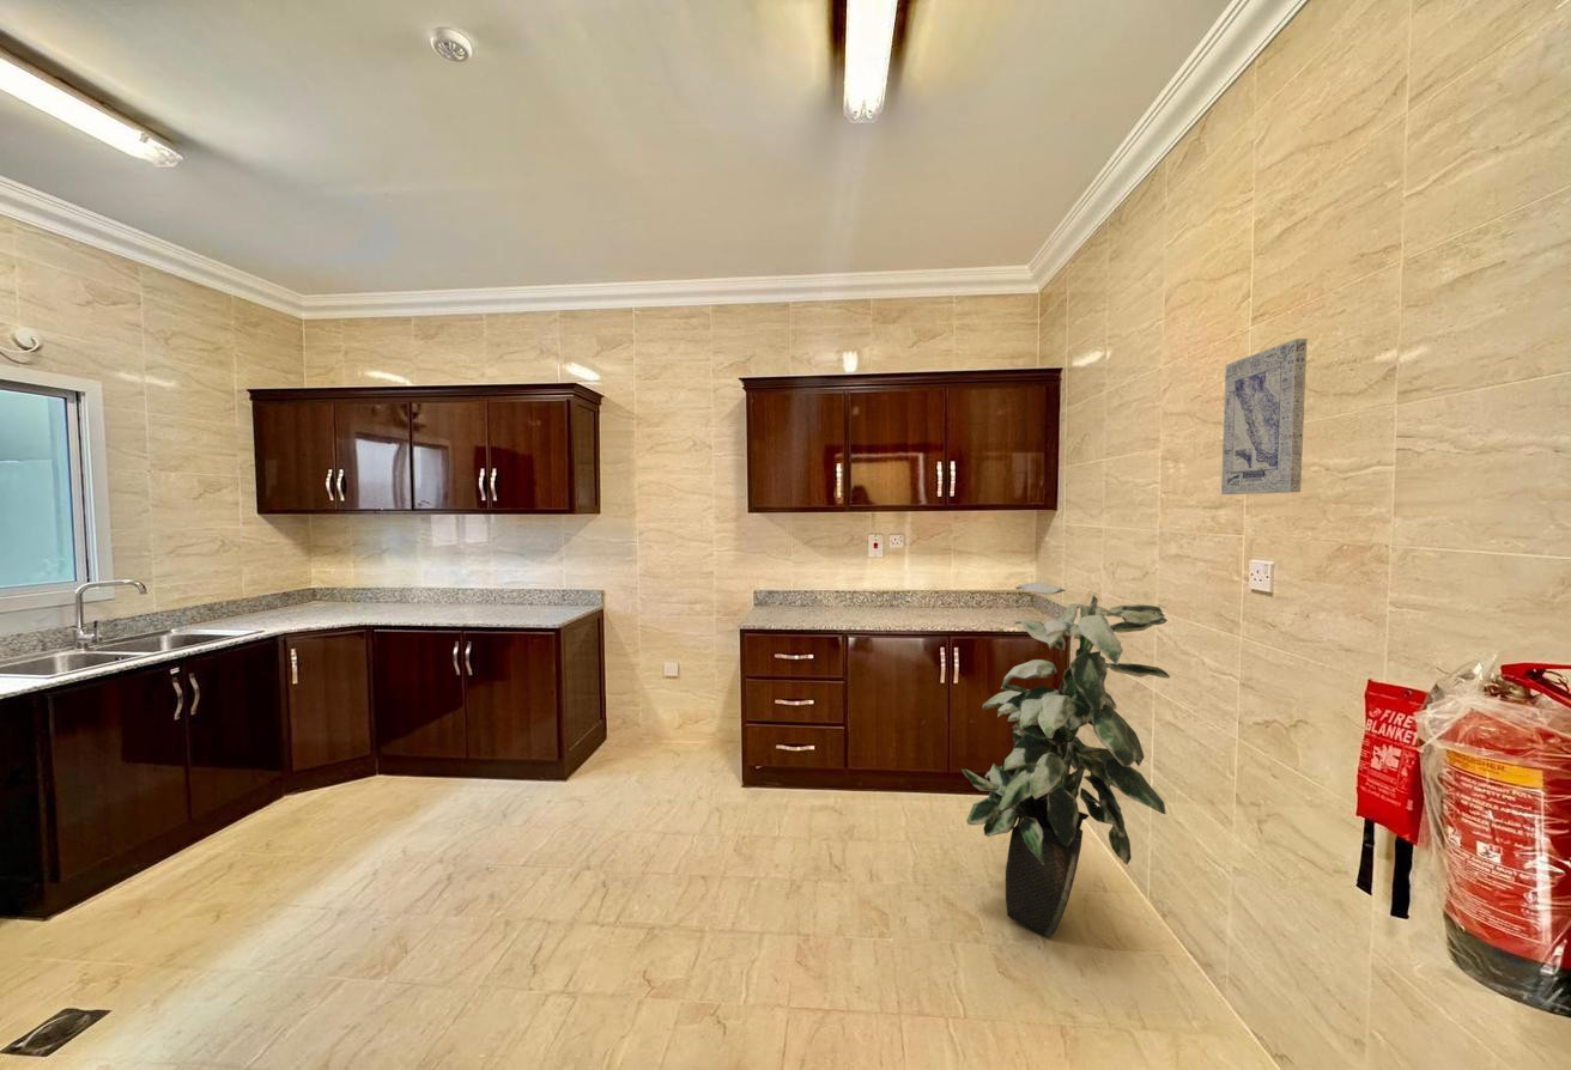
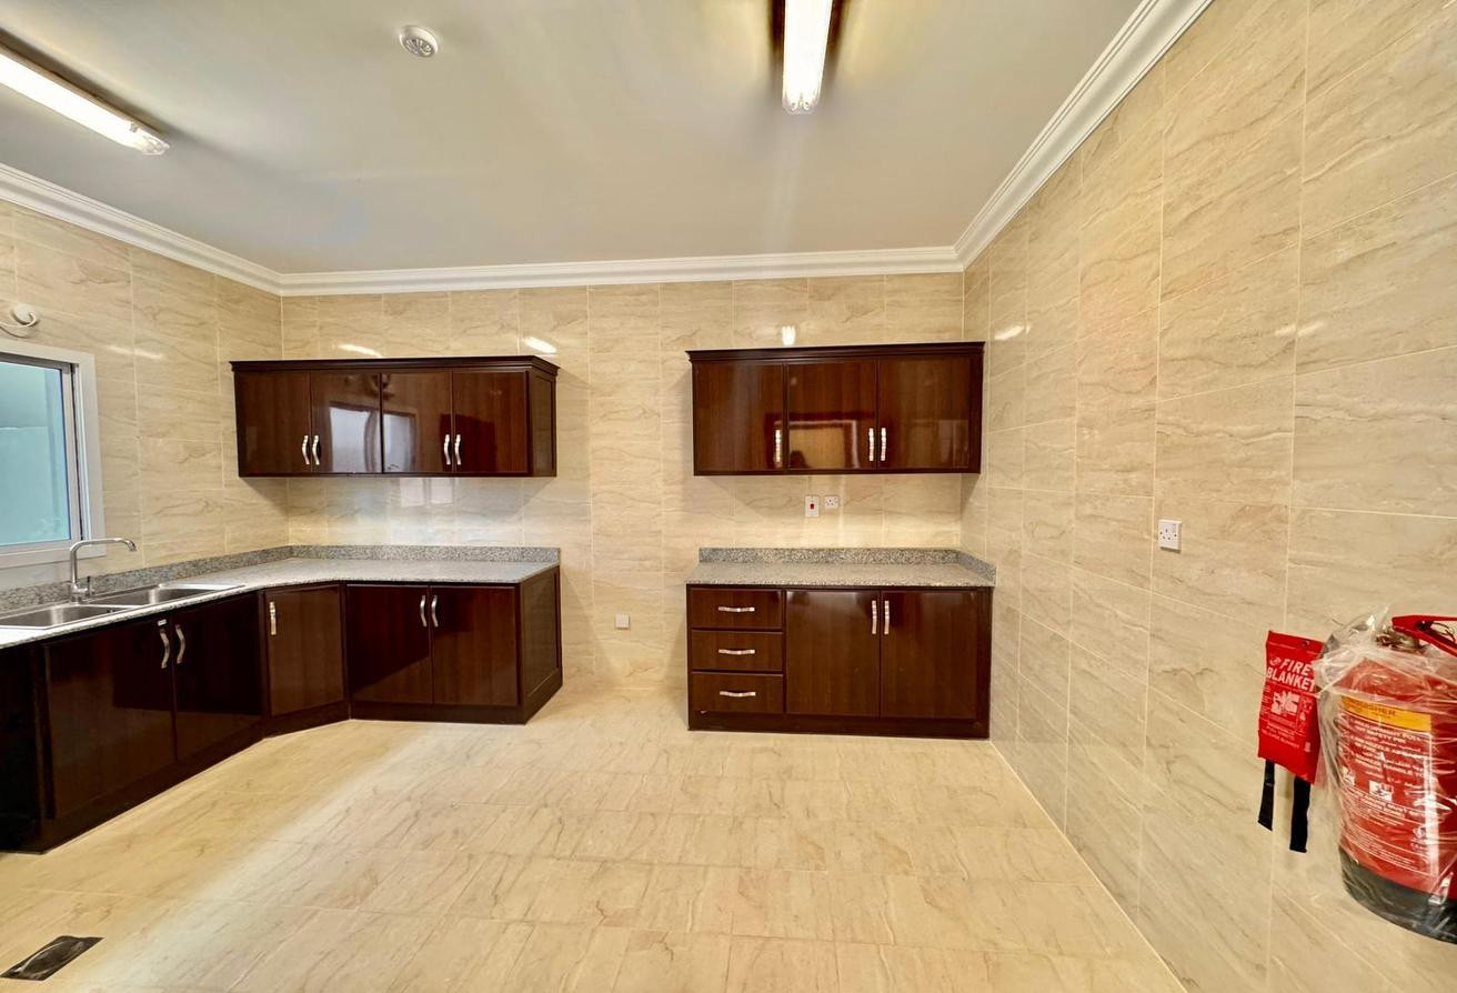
- indoor plant [960,580,1171,940]
- wall art [1220,338,1308,496]
